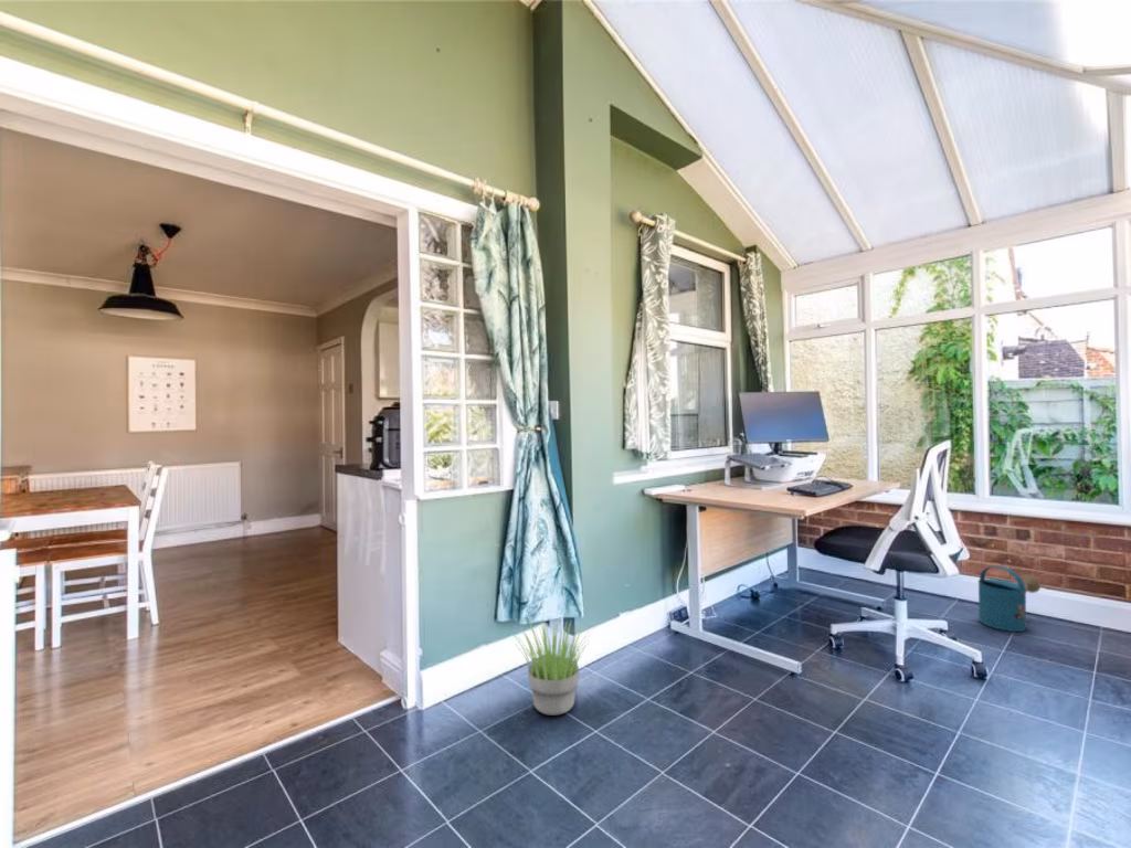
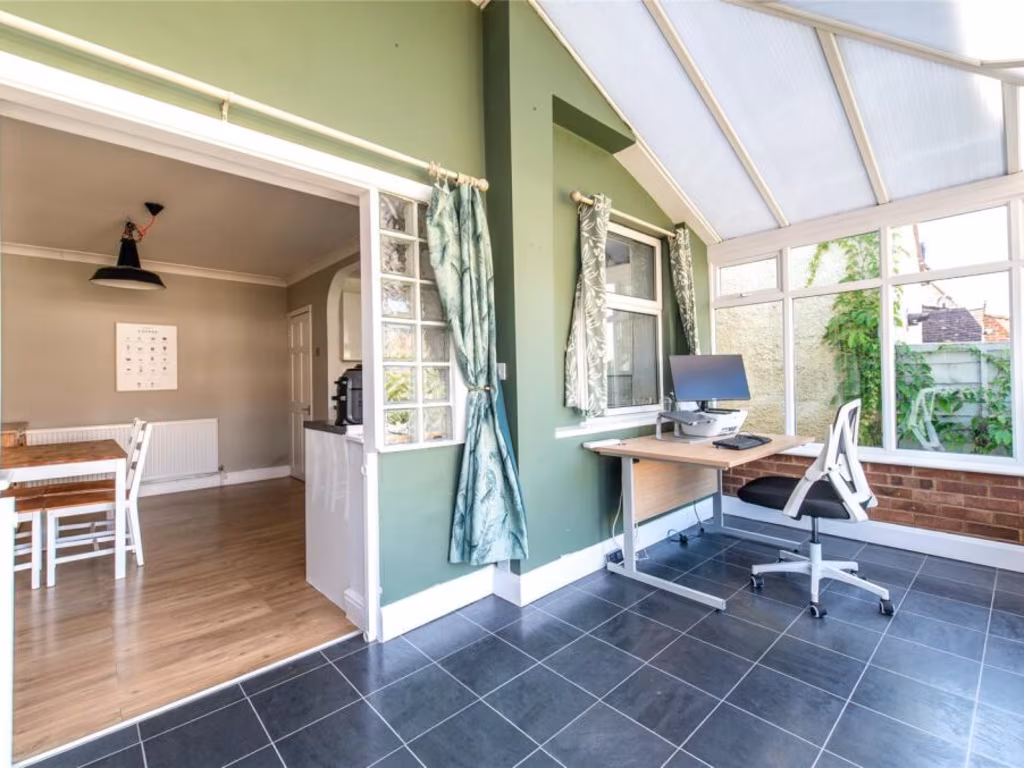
- potted plant [510,619,594,717]
- watering can [976,564,1042,633]
